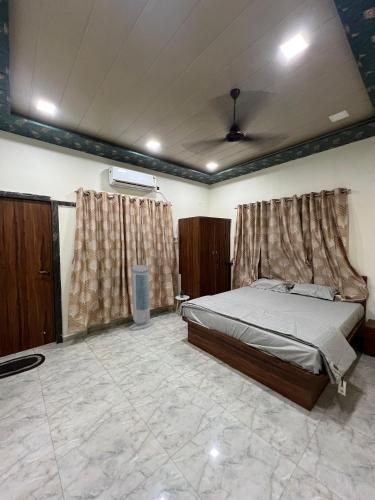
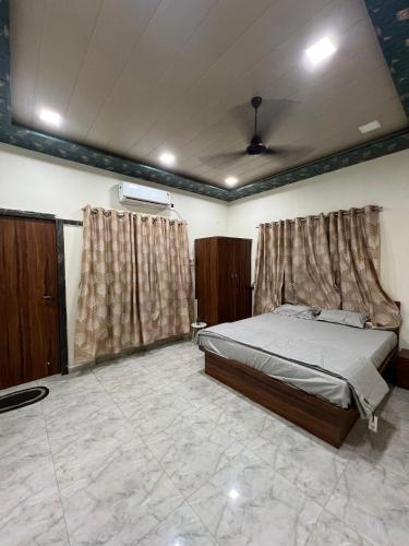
- air purifier [128,264,155,331]
